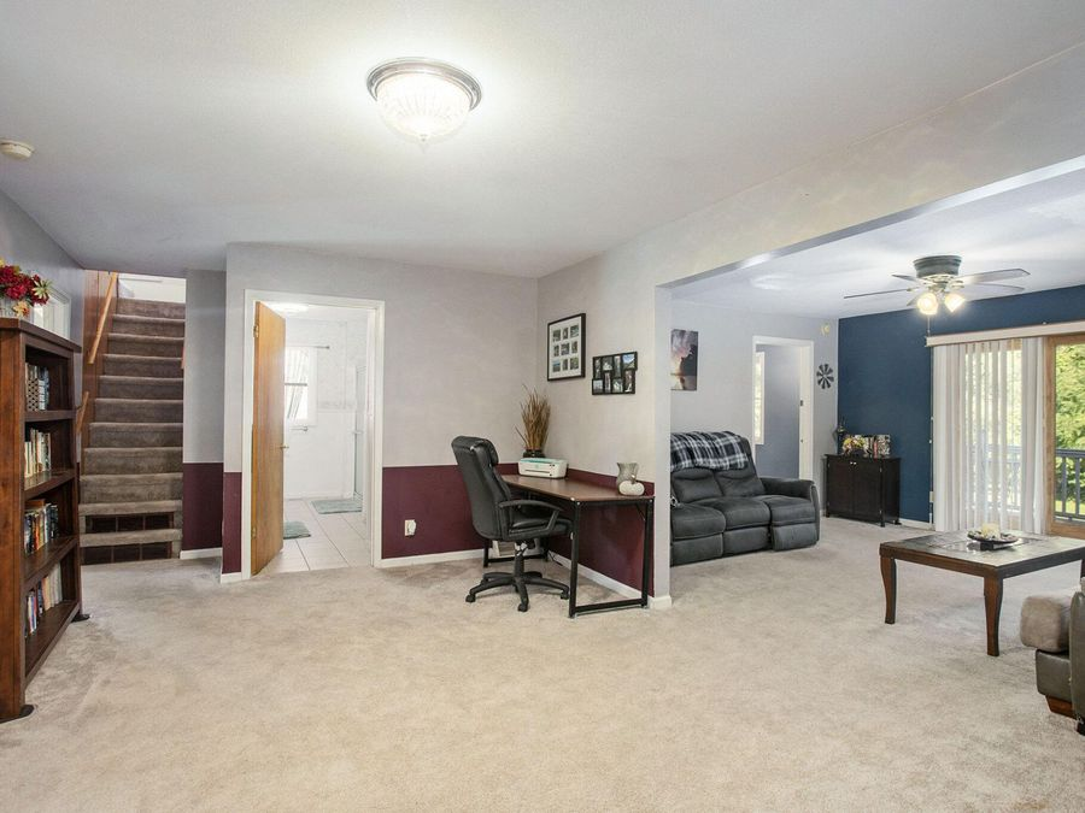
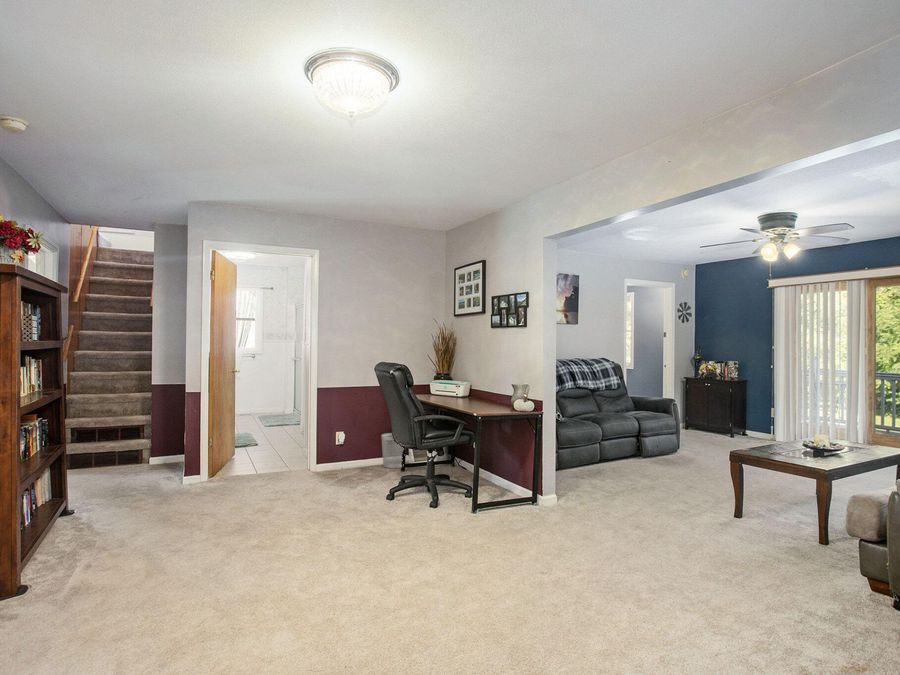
+ wastebasket [380,432,405,469]
